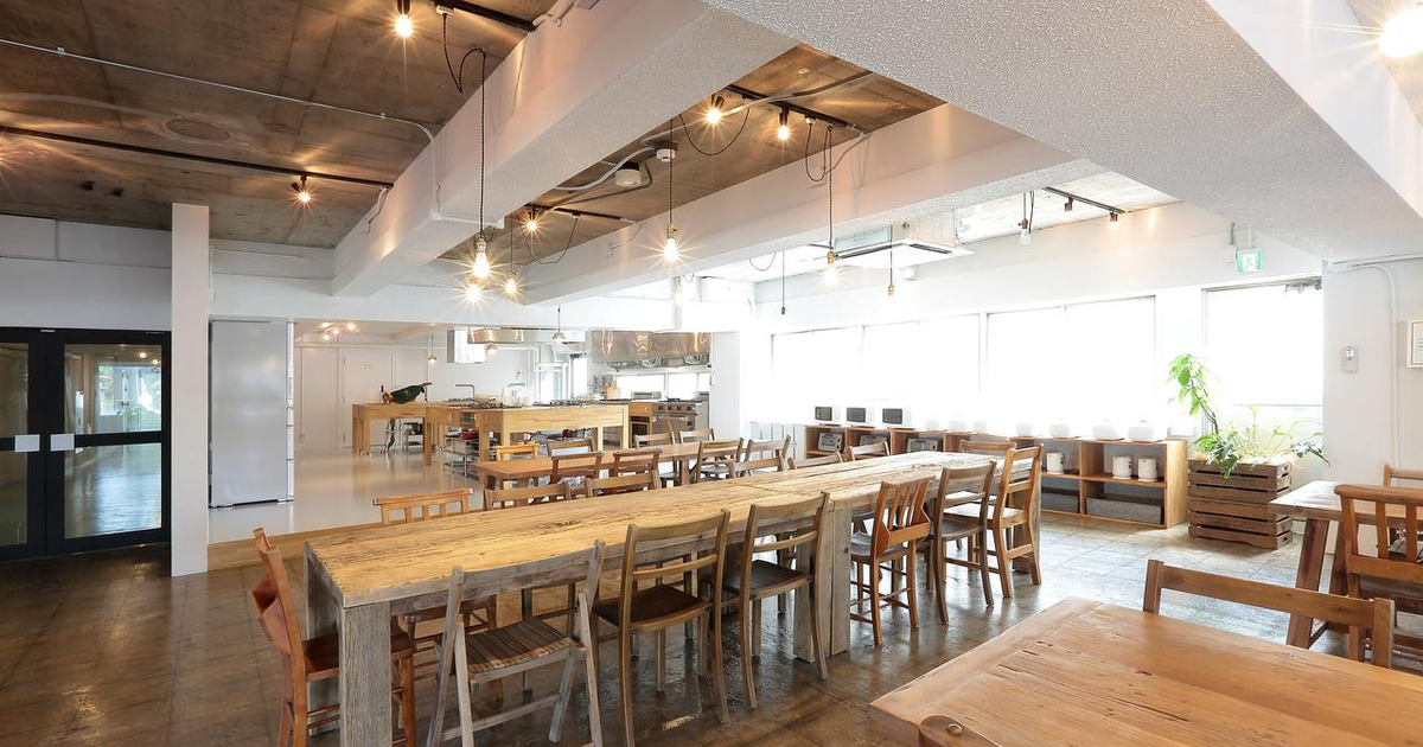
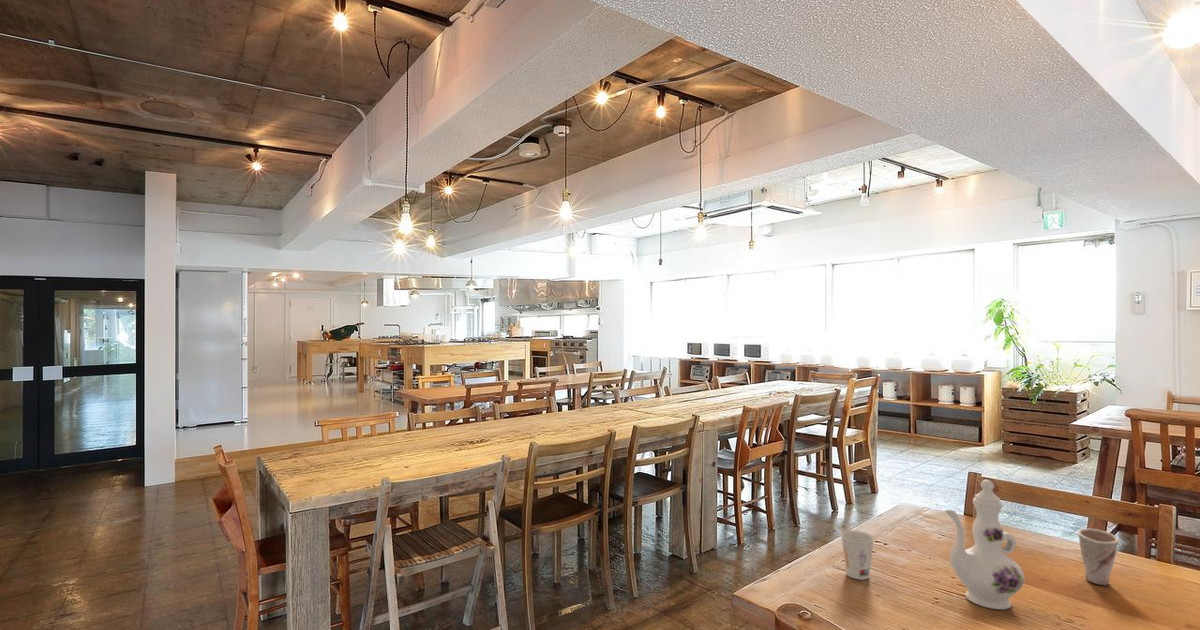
+ cup [840,530,875,581]
+ cup [1076,528,1121,586]
+ chinaware [944,479,1026,610]
